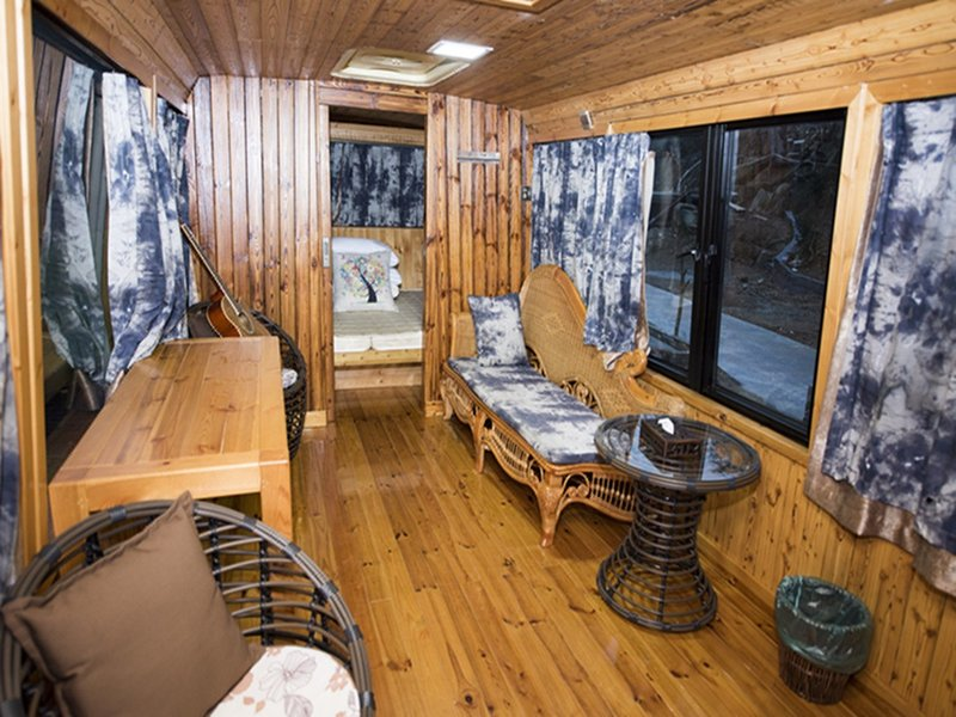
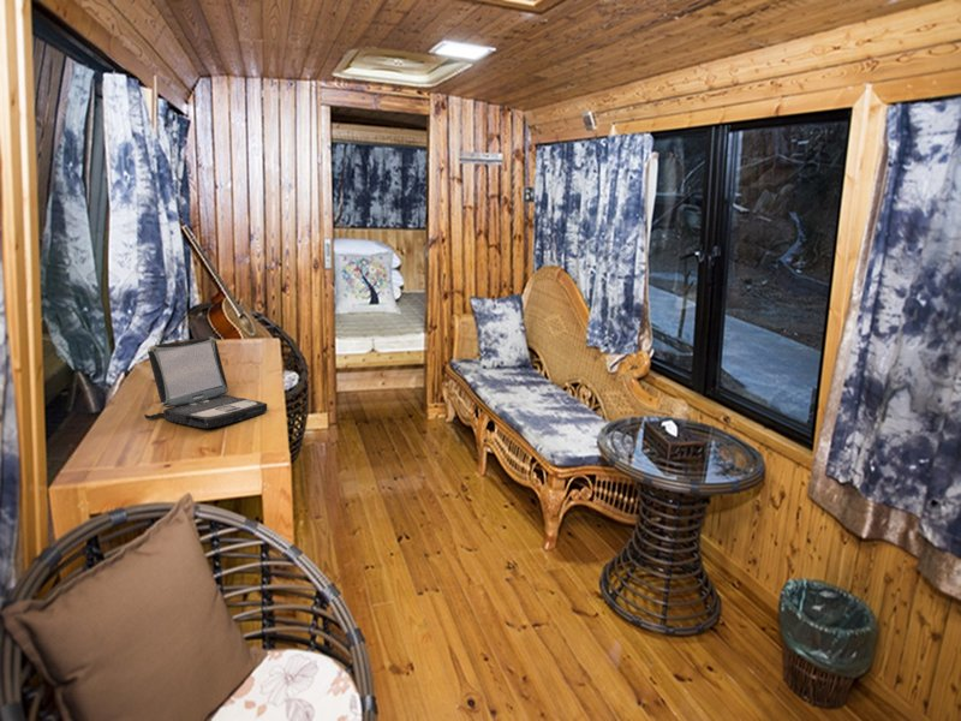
+ laptop [143,336,268,429]
